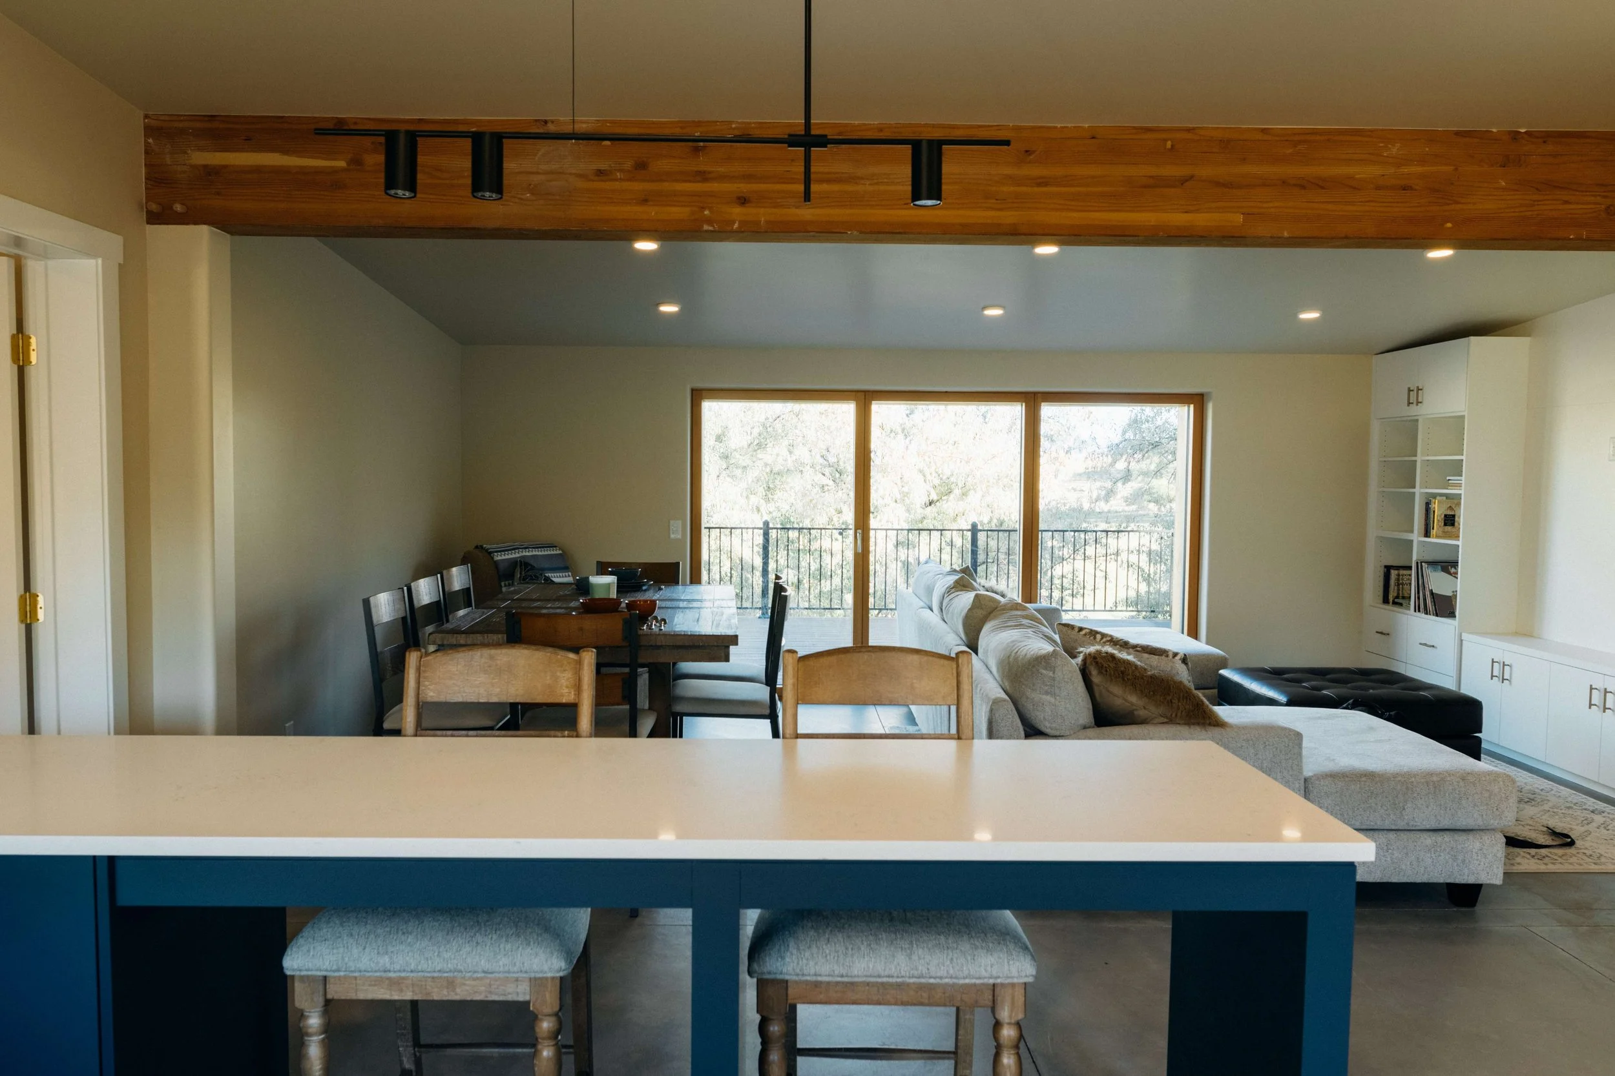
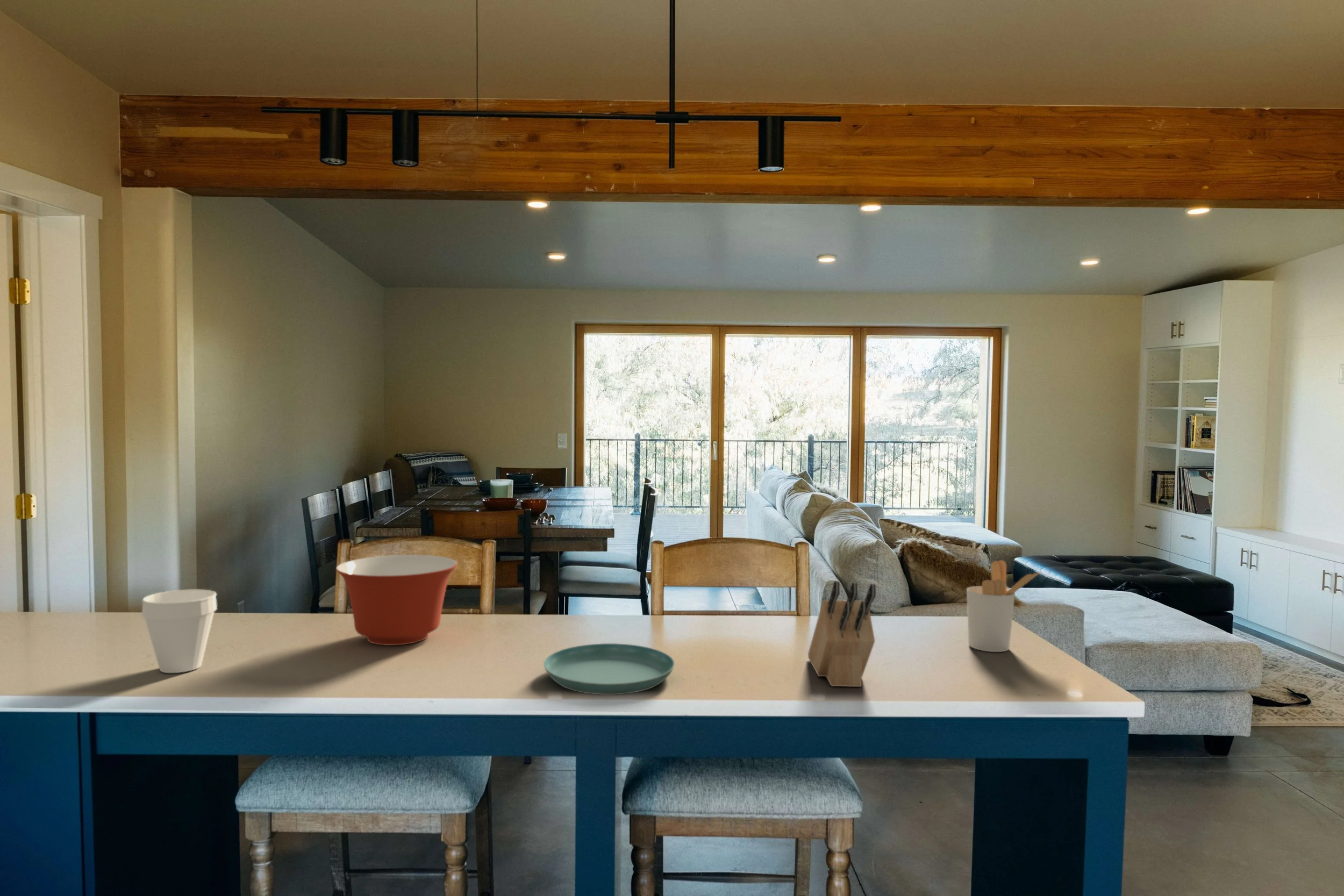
+ utensil holder [966,560,1043,653]
+ mixing bowl [335,554,459,646]
+ saucer [543,643,675,696]
+ knife block [807,580,876,687]
+ cup [141,589,218,673]
